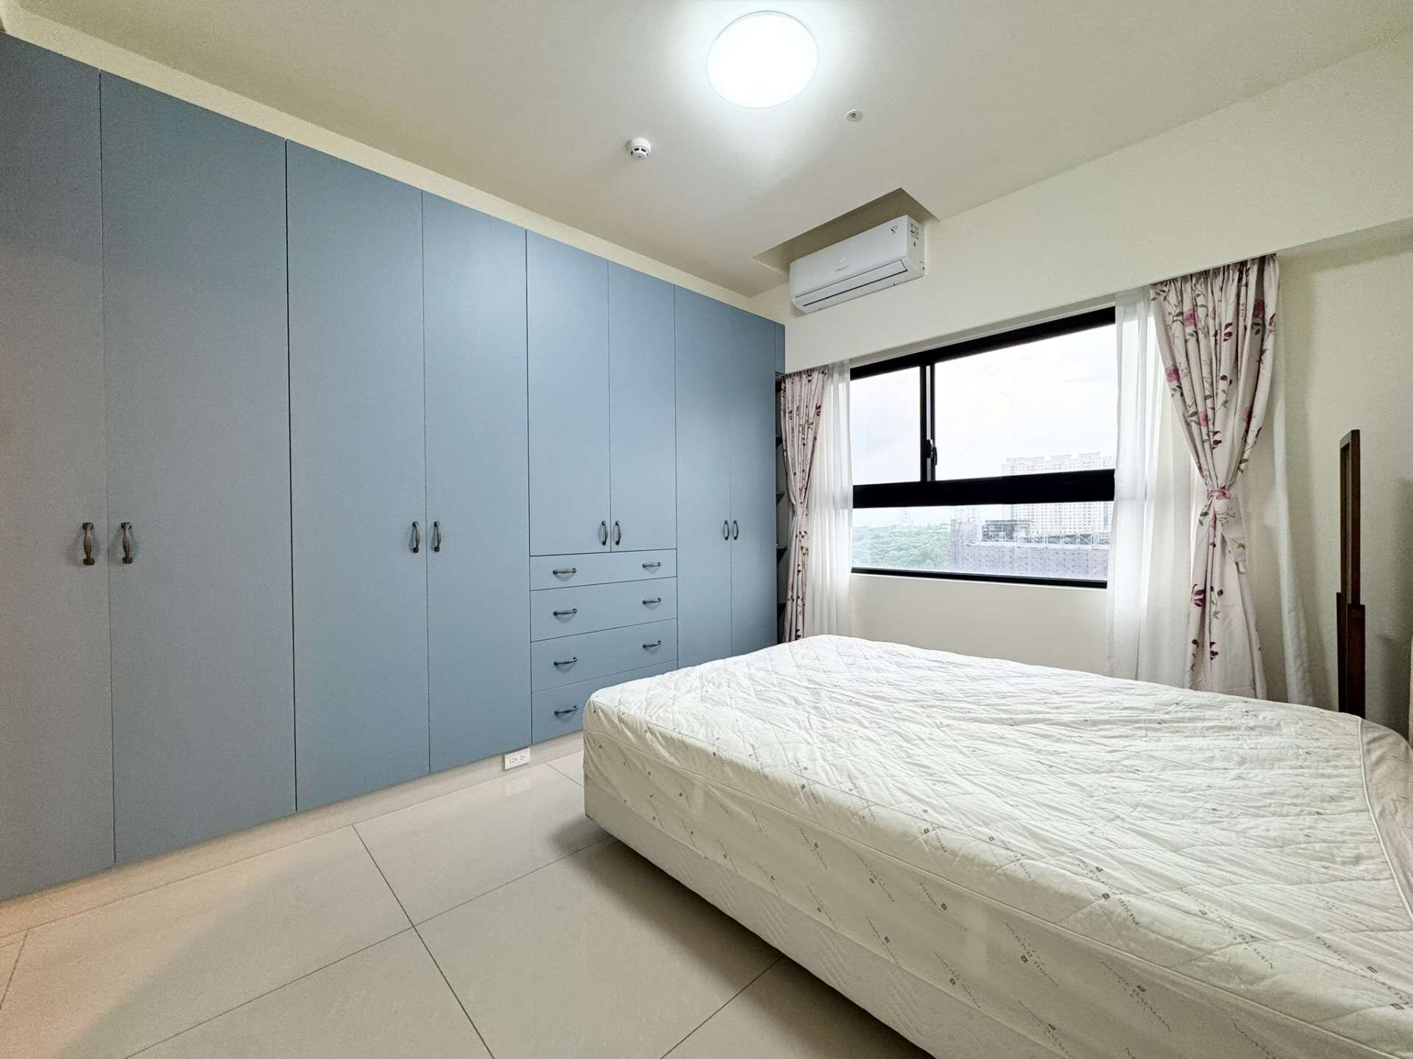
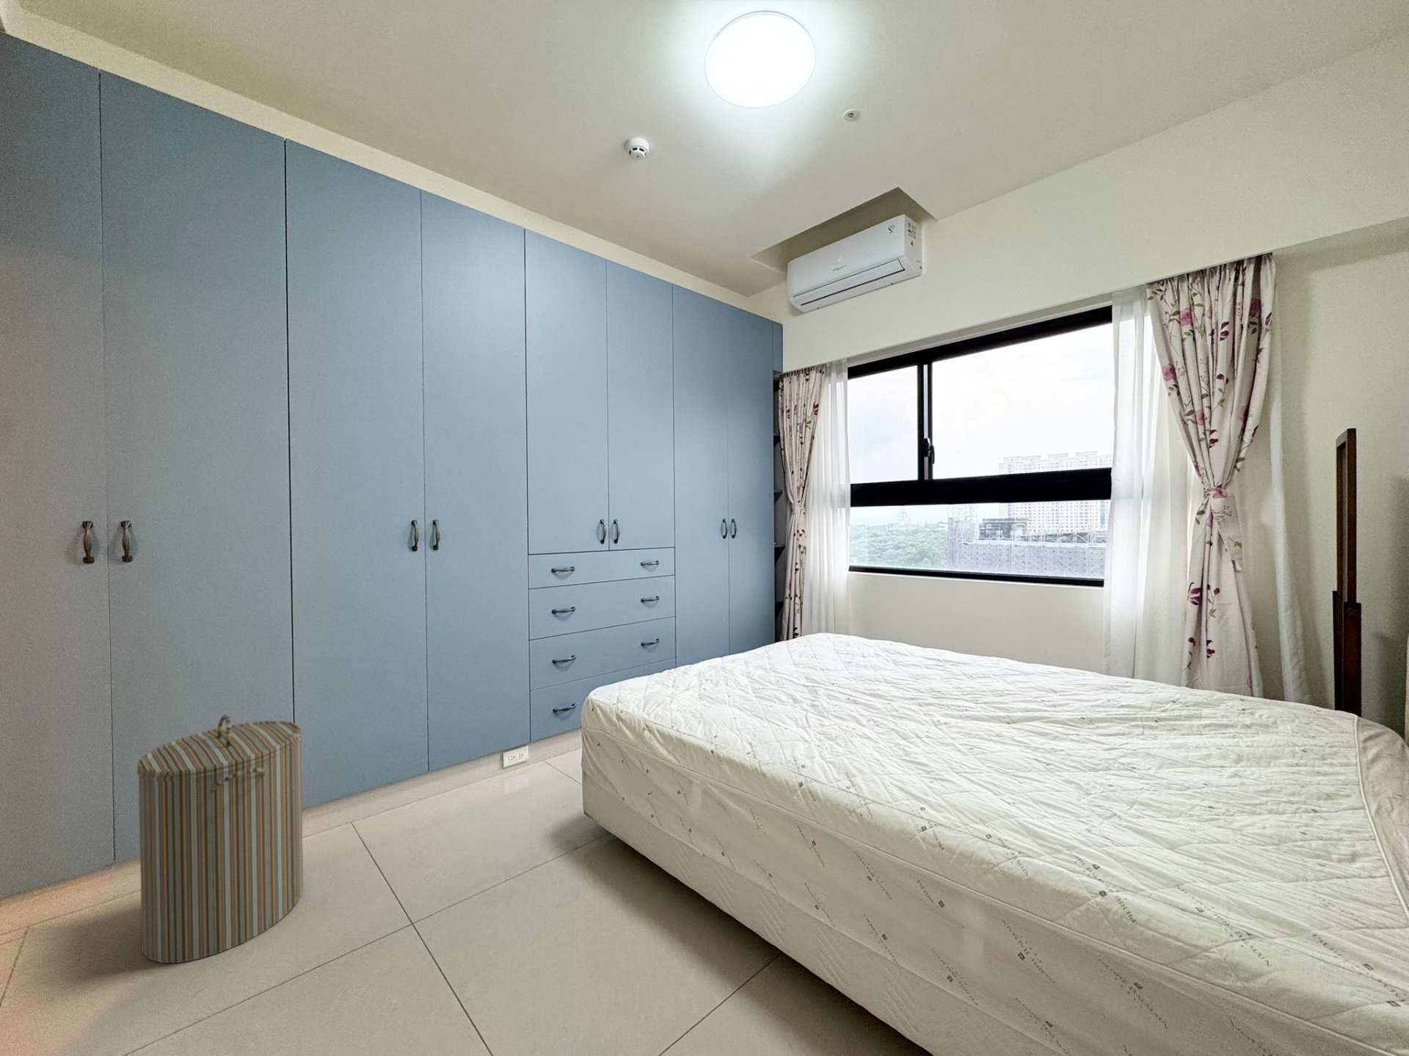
+ laundry hamper [136,714,304,964]
